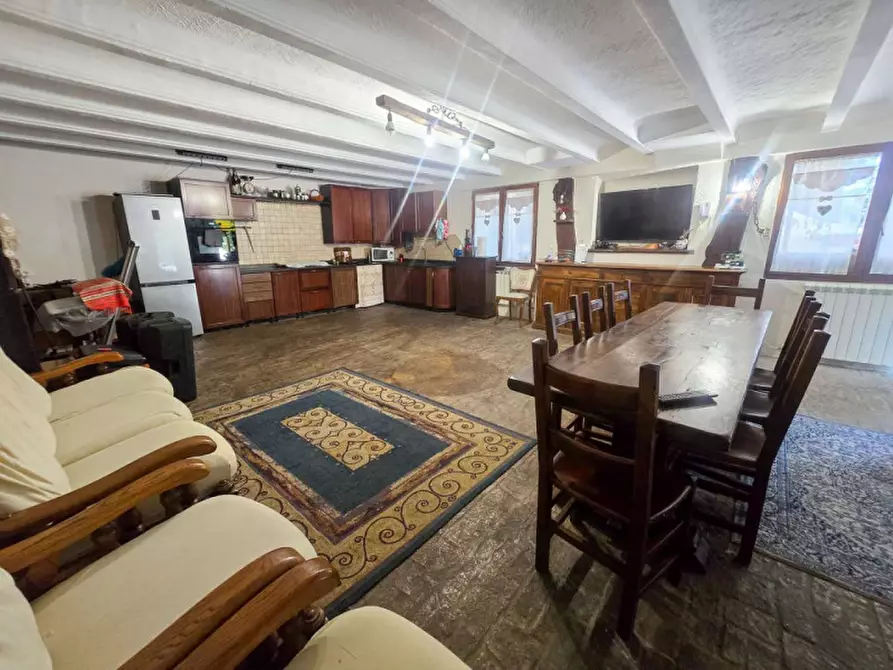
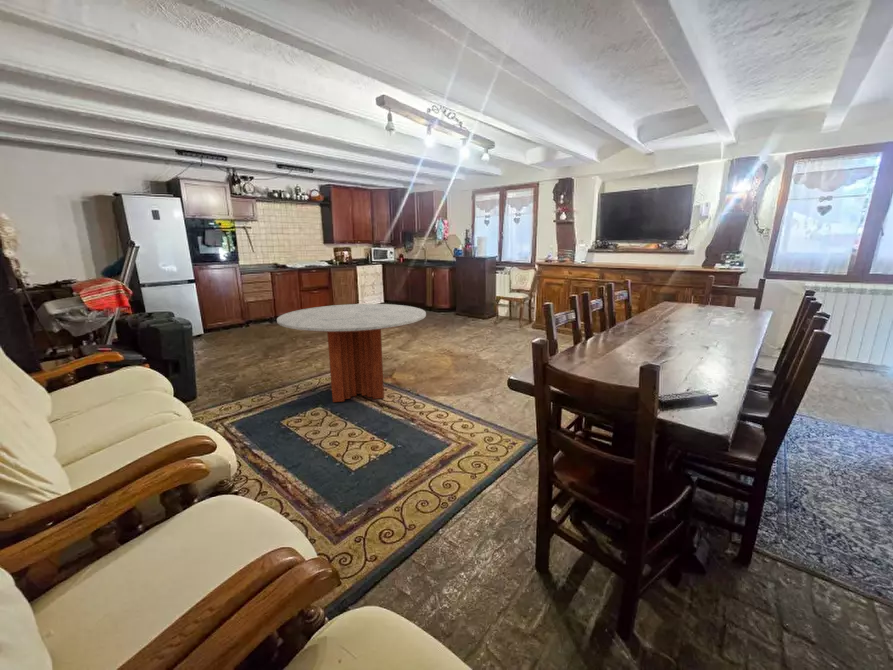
+ coffee table [276,303,427,403]
